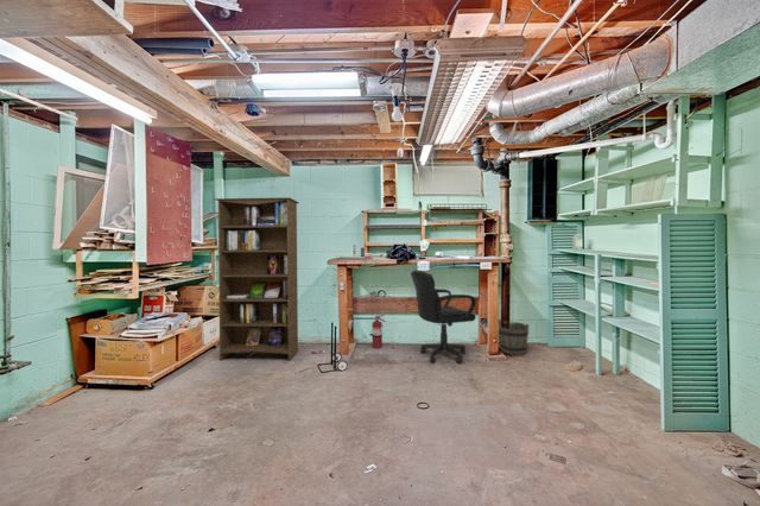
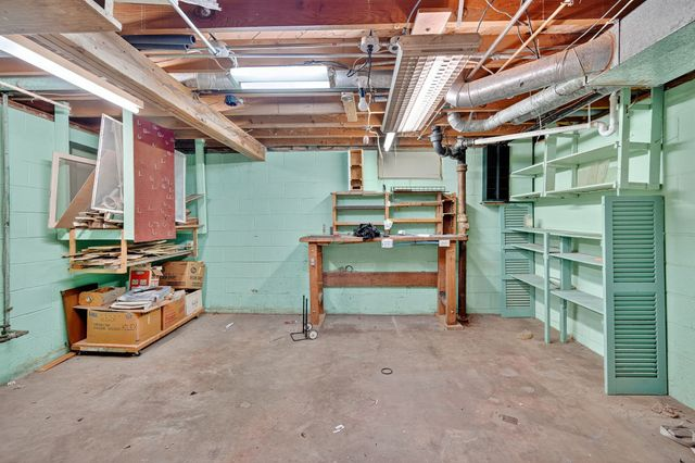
- bookcase [213,196,300,361]
- chair [410,270,477,365]
- fire extinguisher [350,314,386,349]
- bucket [498,318,530,356]
